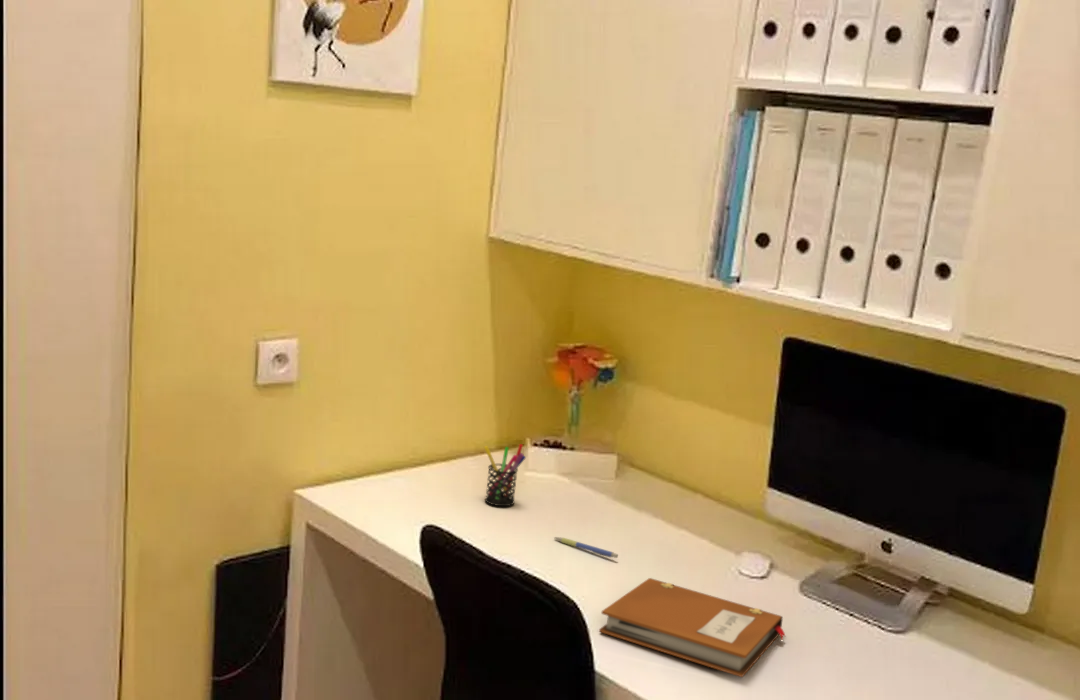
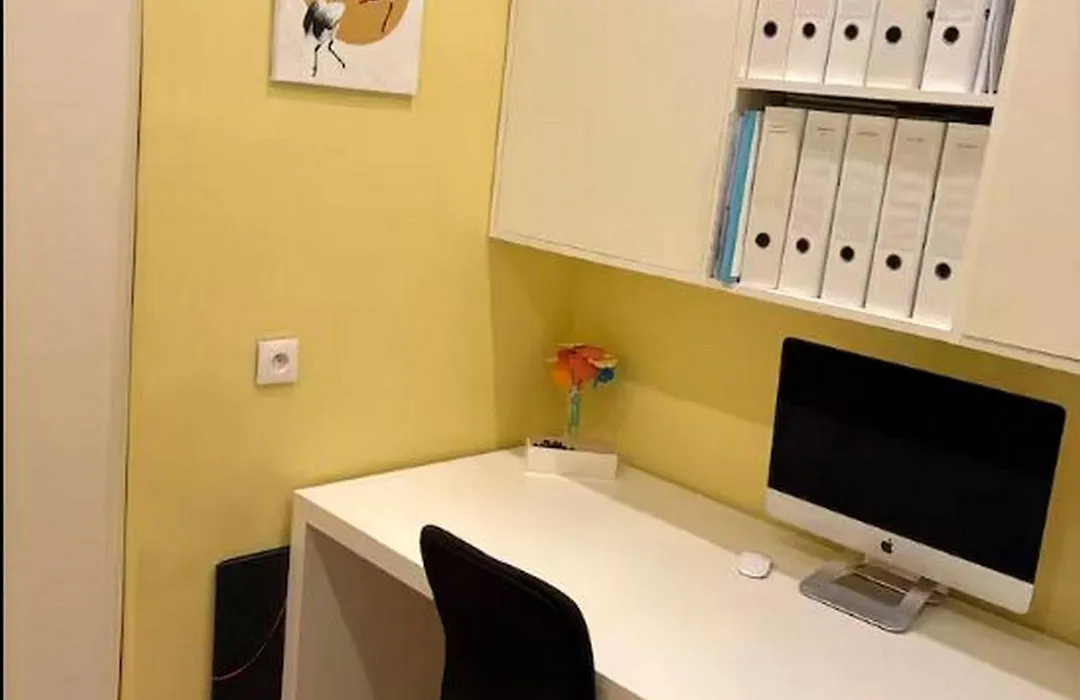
- pen [553,536,619,559]
- pen holder [483,443,527,507]
- notebook [598,577,786,678]
